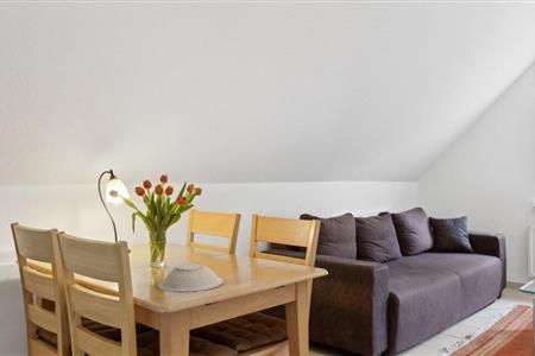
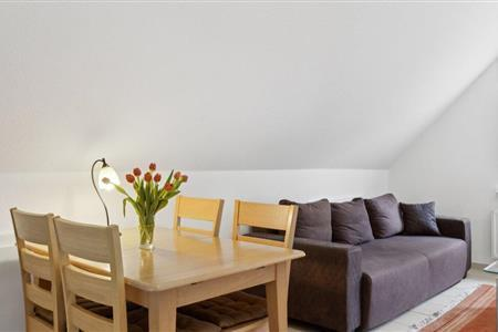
- bowl [156,261,224,293]
